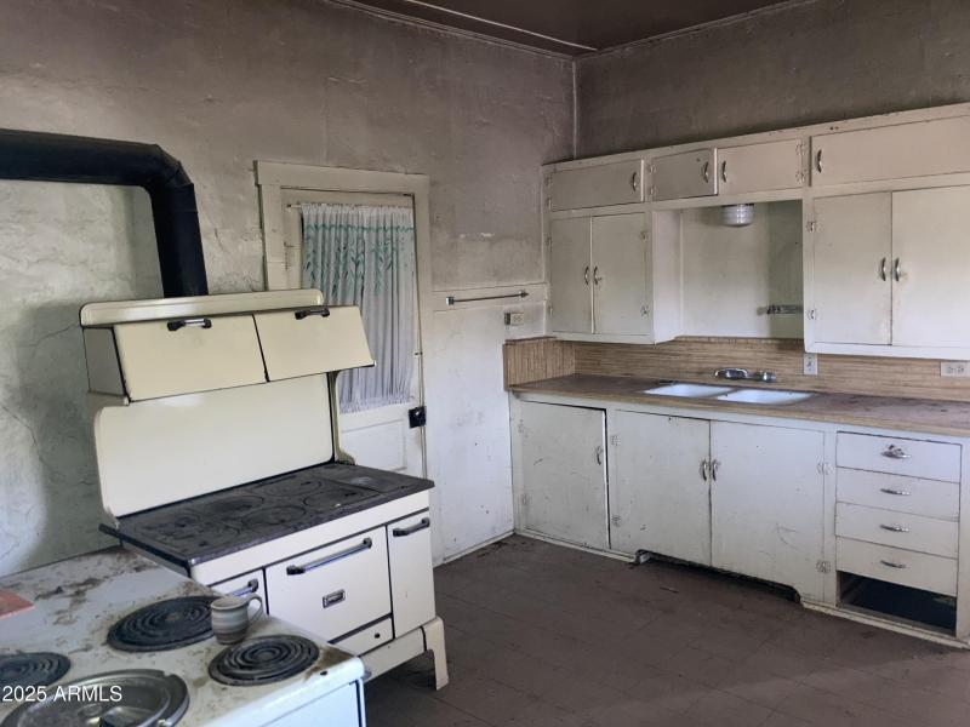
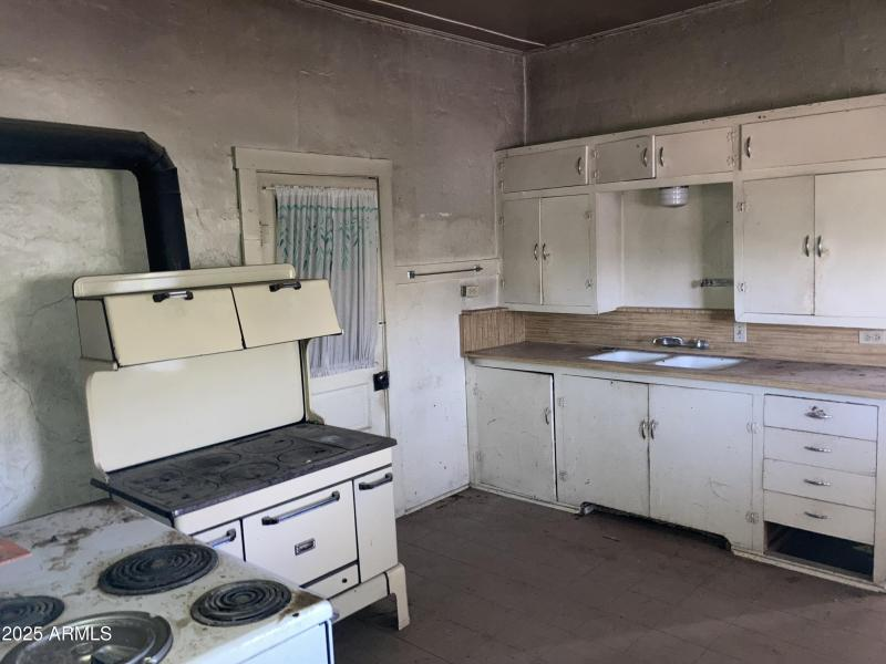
- mug [210,593,266,645]
